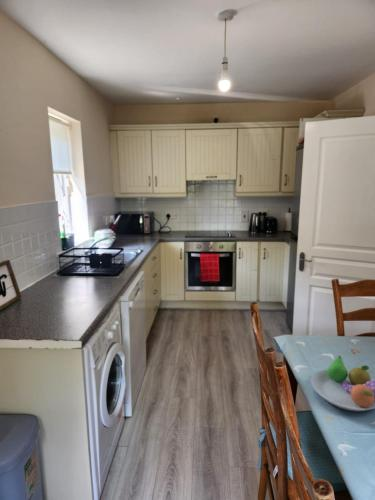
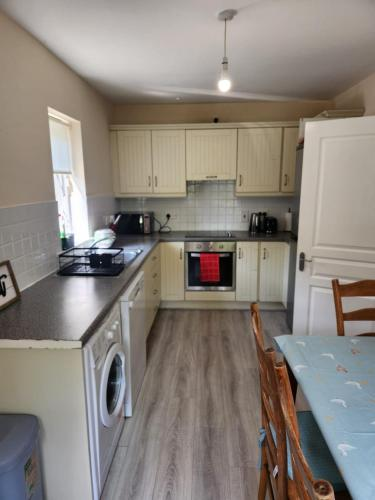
- fruit bowl [310,355,375,412]
